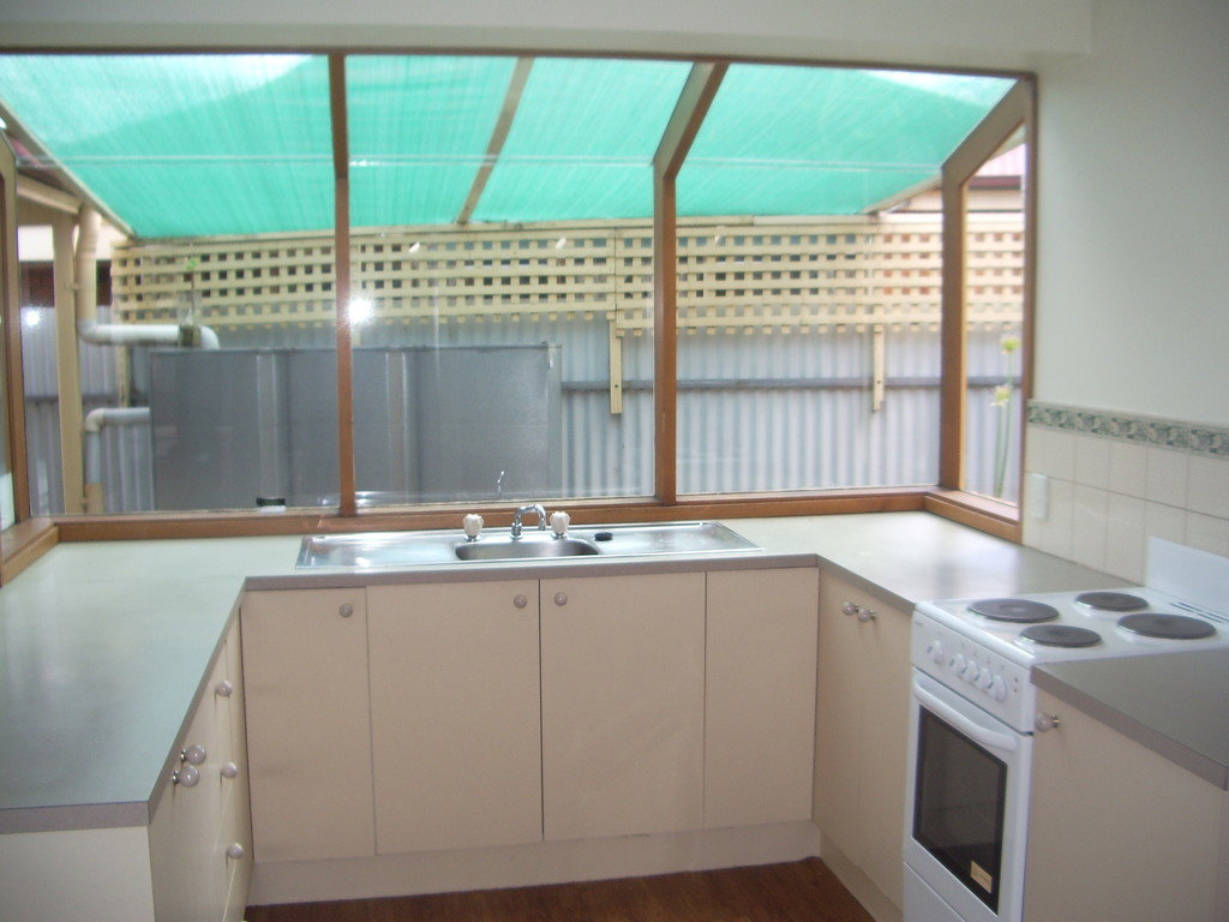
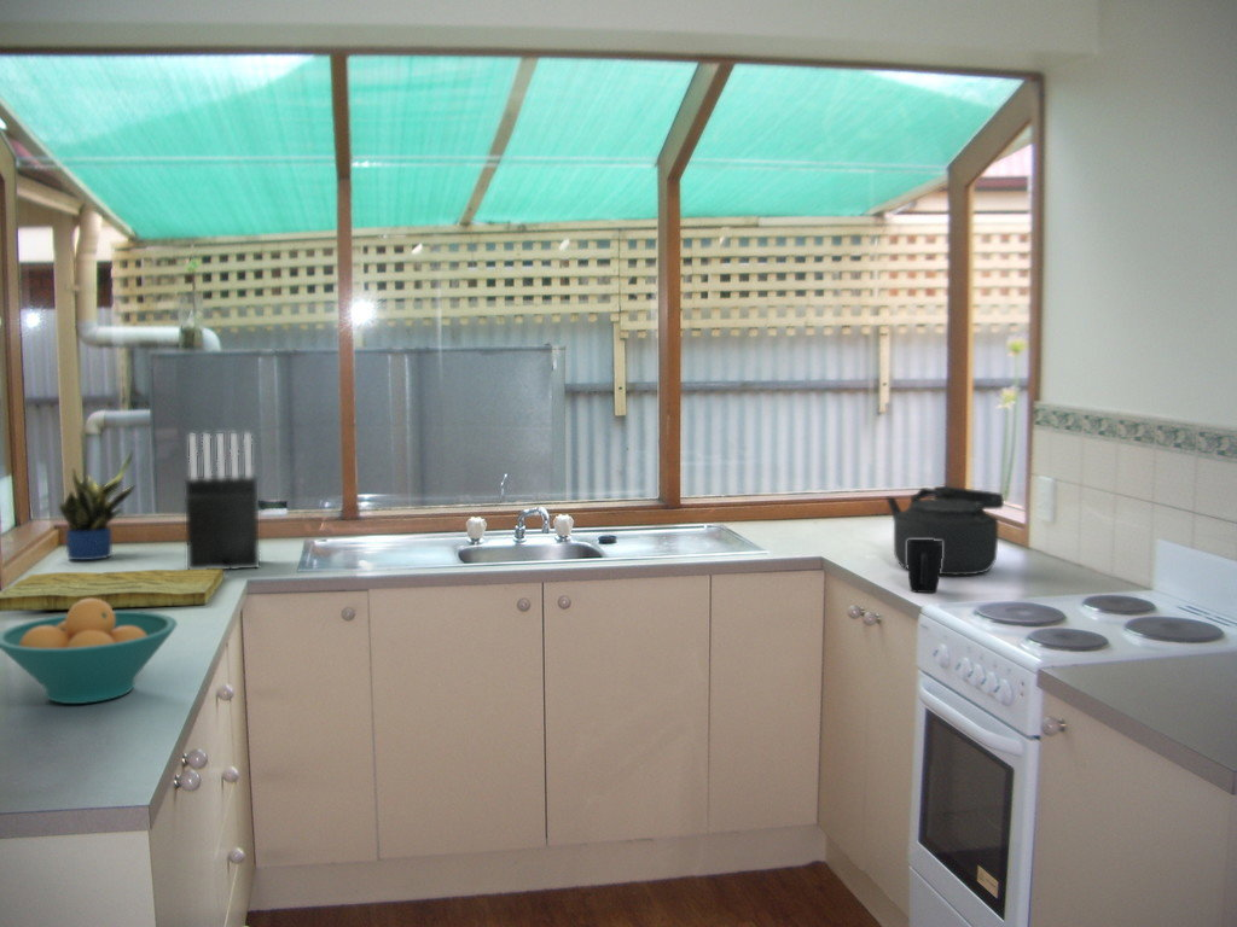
+ cutting board [0,569,225,613]
+ kettle [884,485,1005,576]
+ fruit bowl [0,599,179,705]
+ knife block [184,432,261,571]
+ mug [907,540,942,594]
+ potted plant [58,449,137,561]
